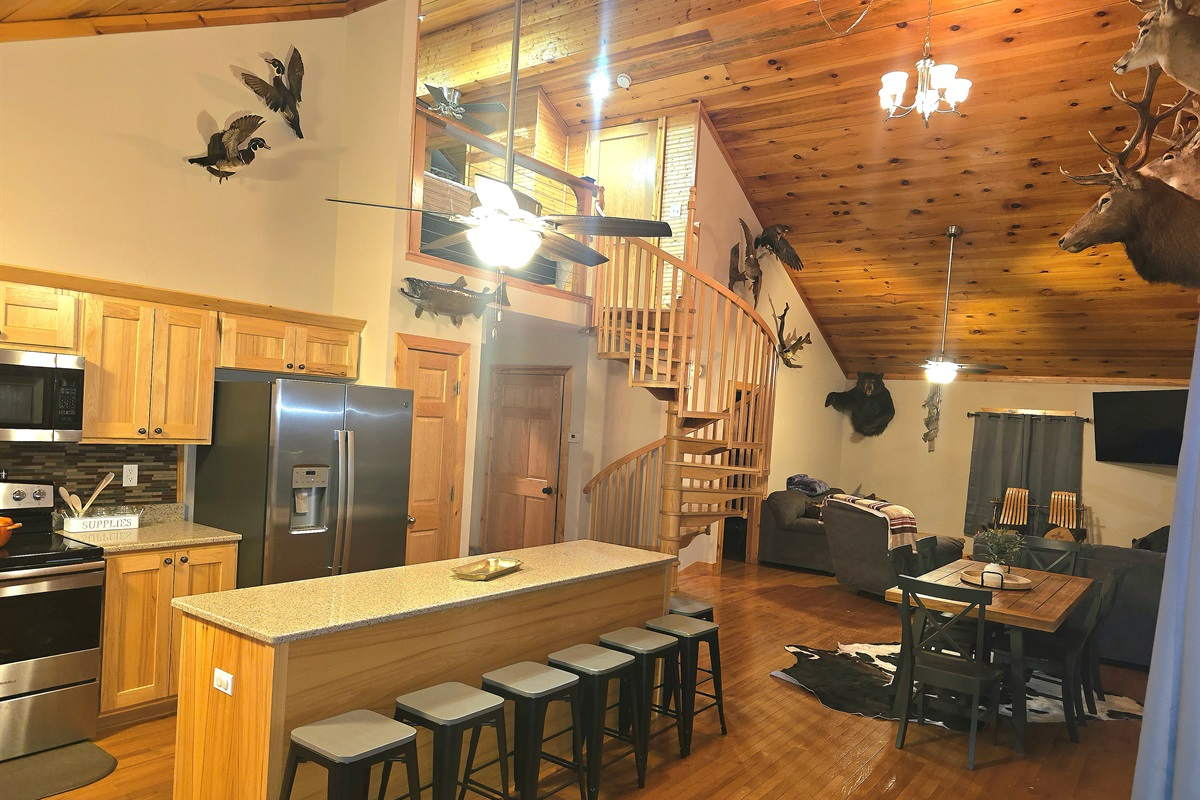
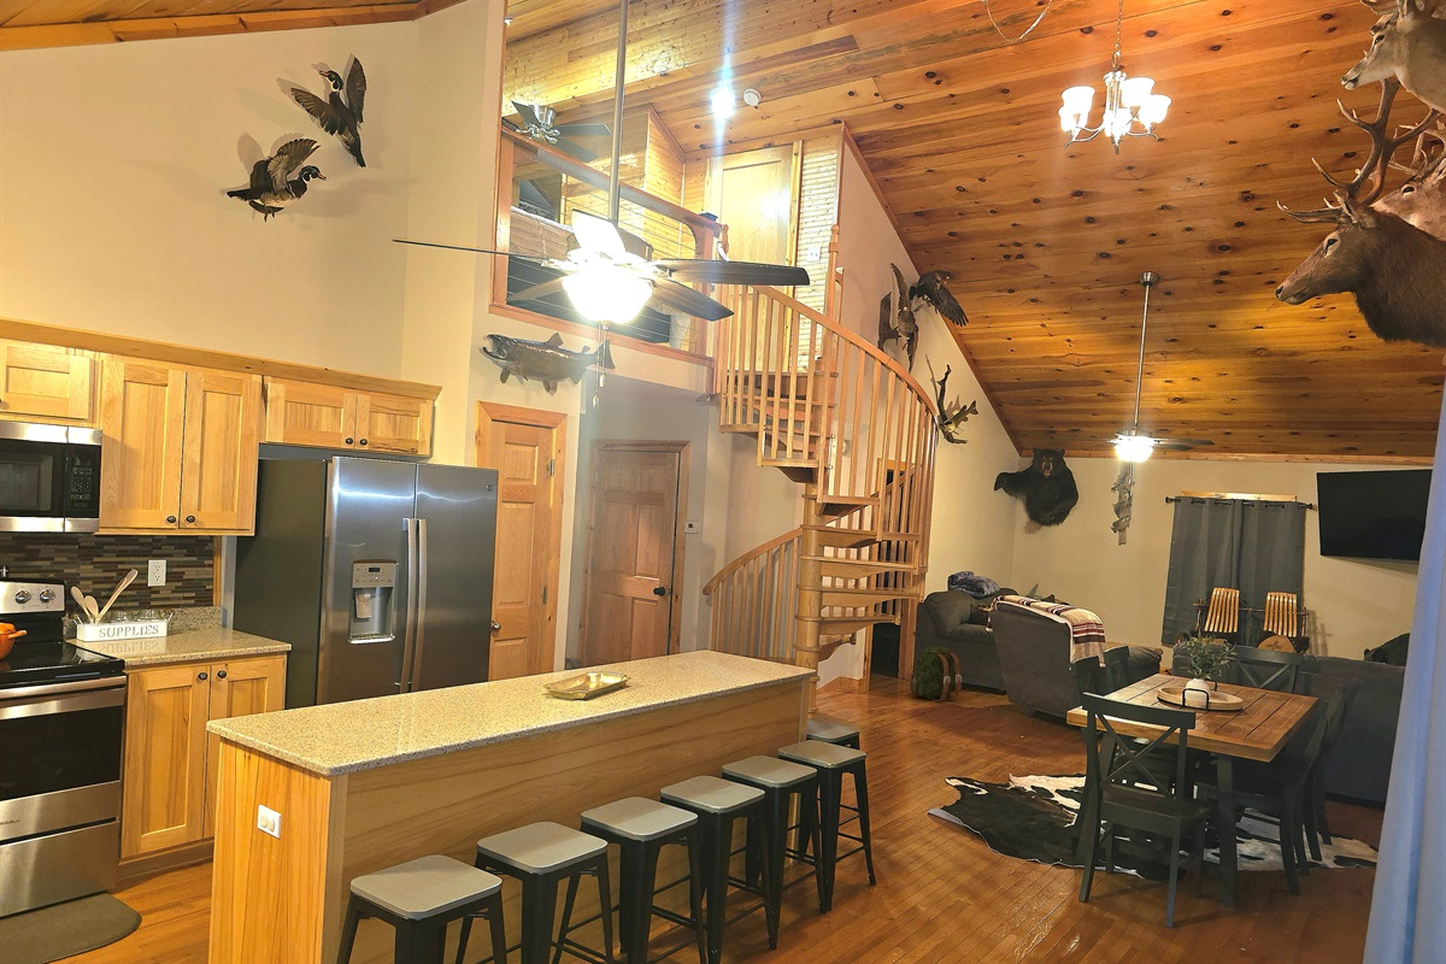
+ backpack [909,646,963,703]
